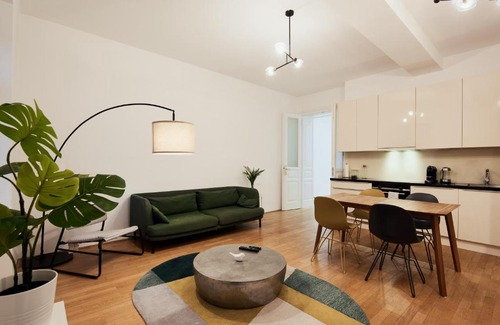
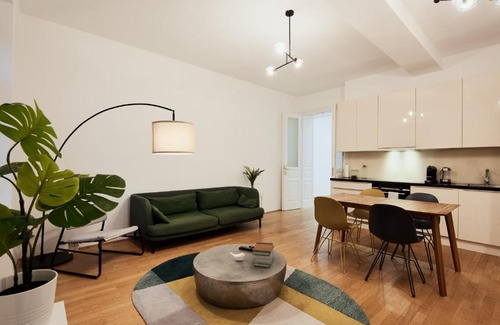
+ book stack [251,241,275,268]
